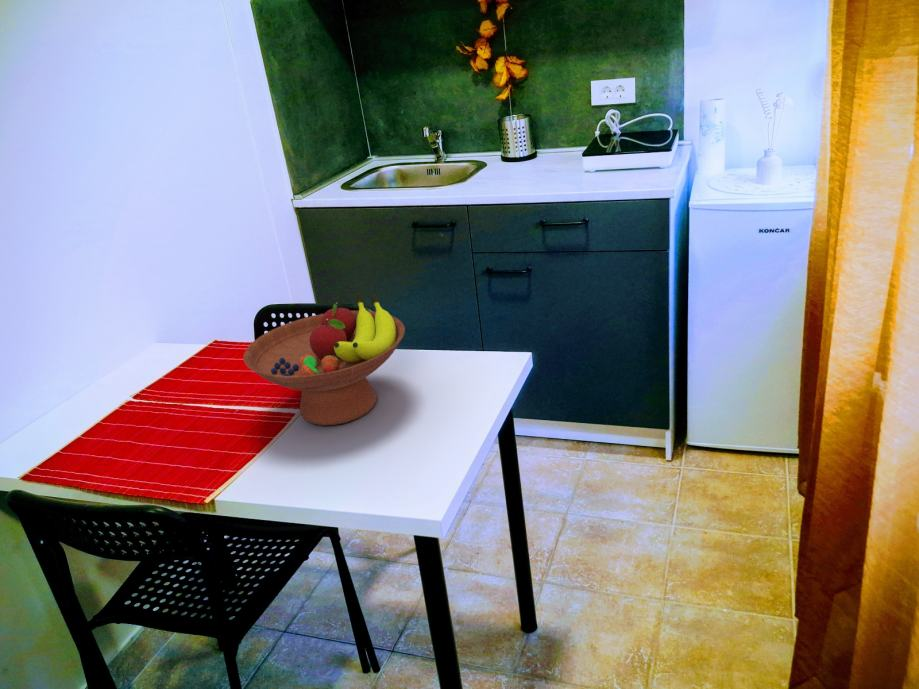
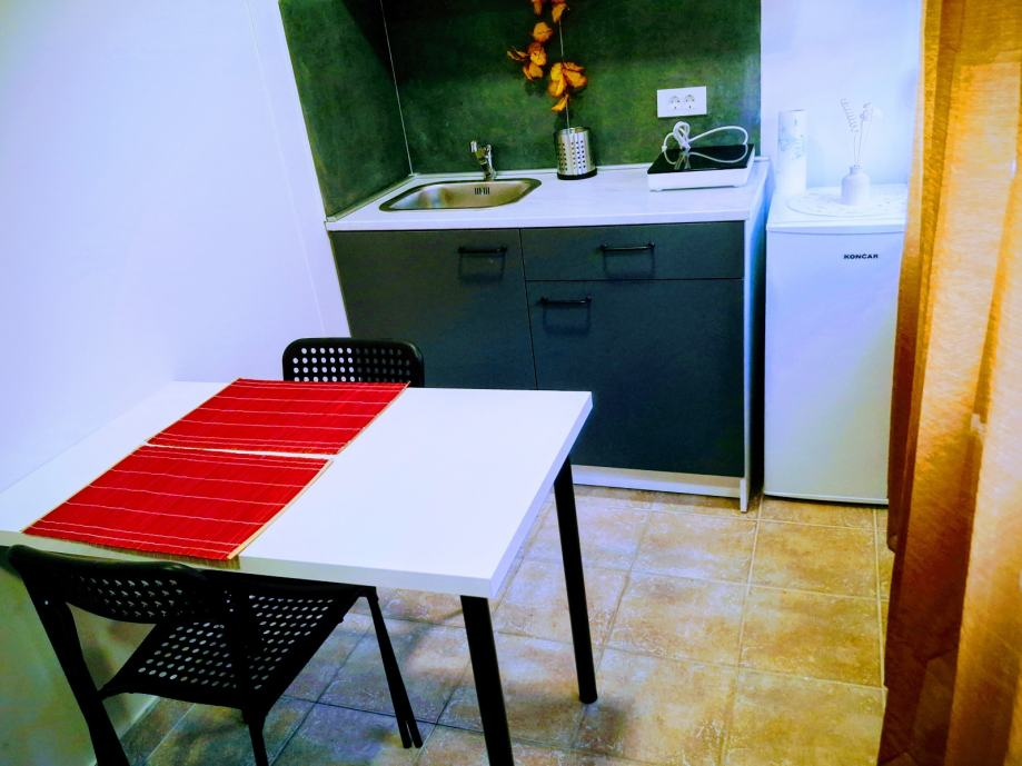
- fruit bowl [243,292,406,427]
